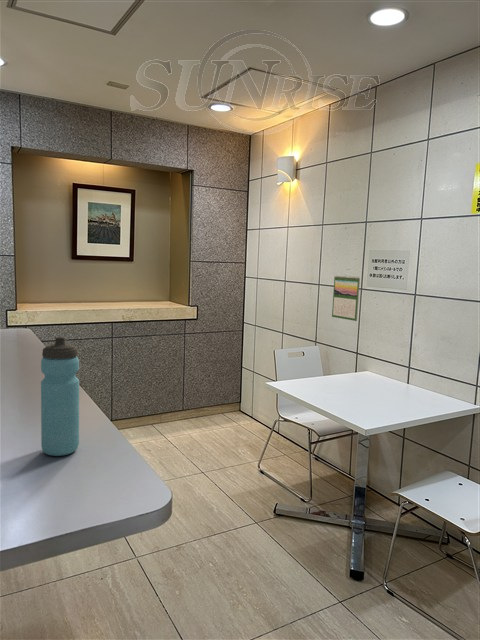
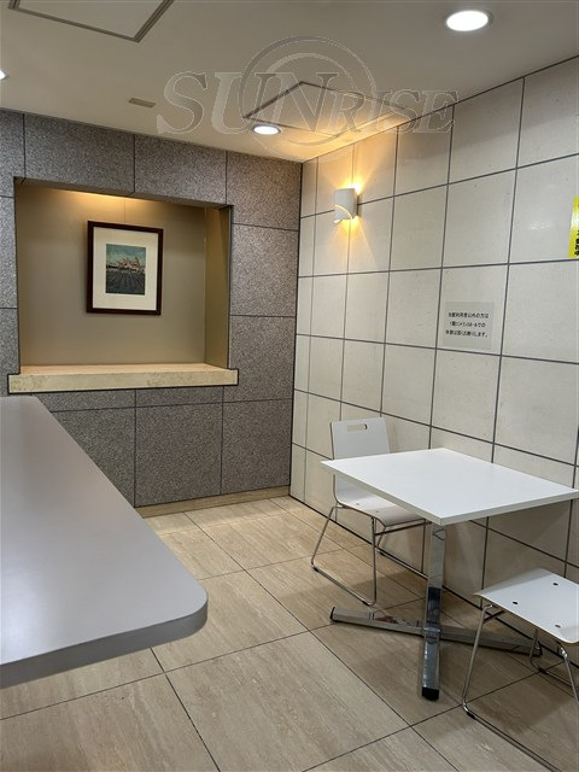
- calendar [331,274,361,322]
- water bottle [40,336,80,457]
